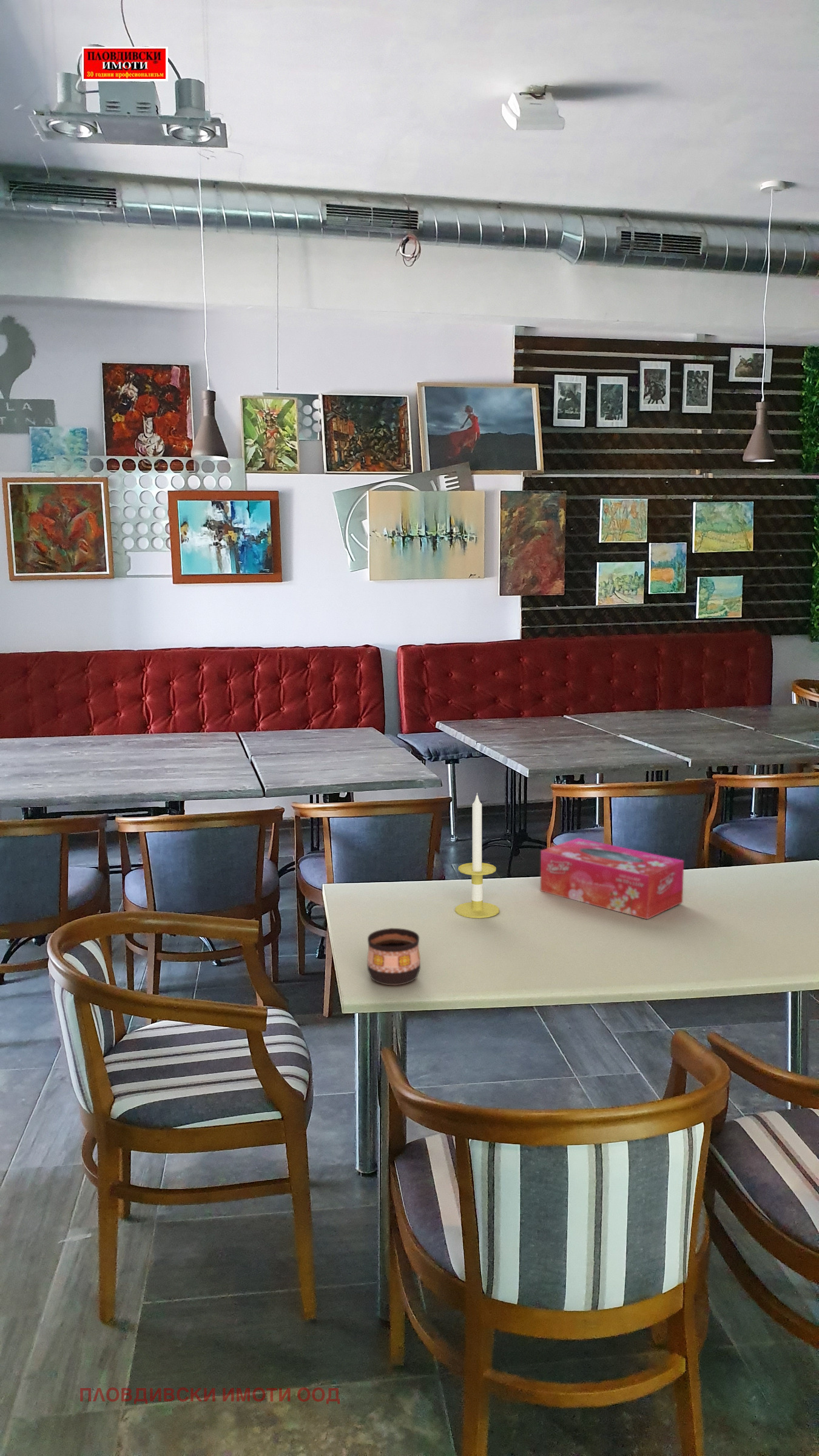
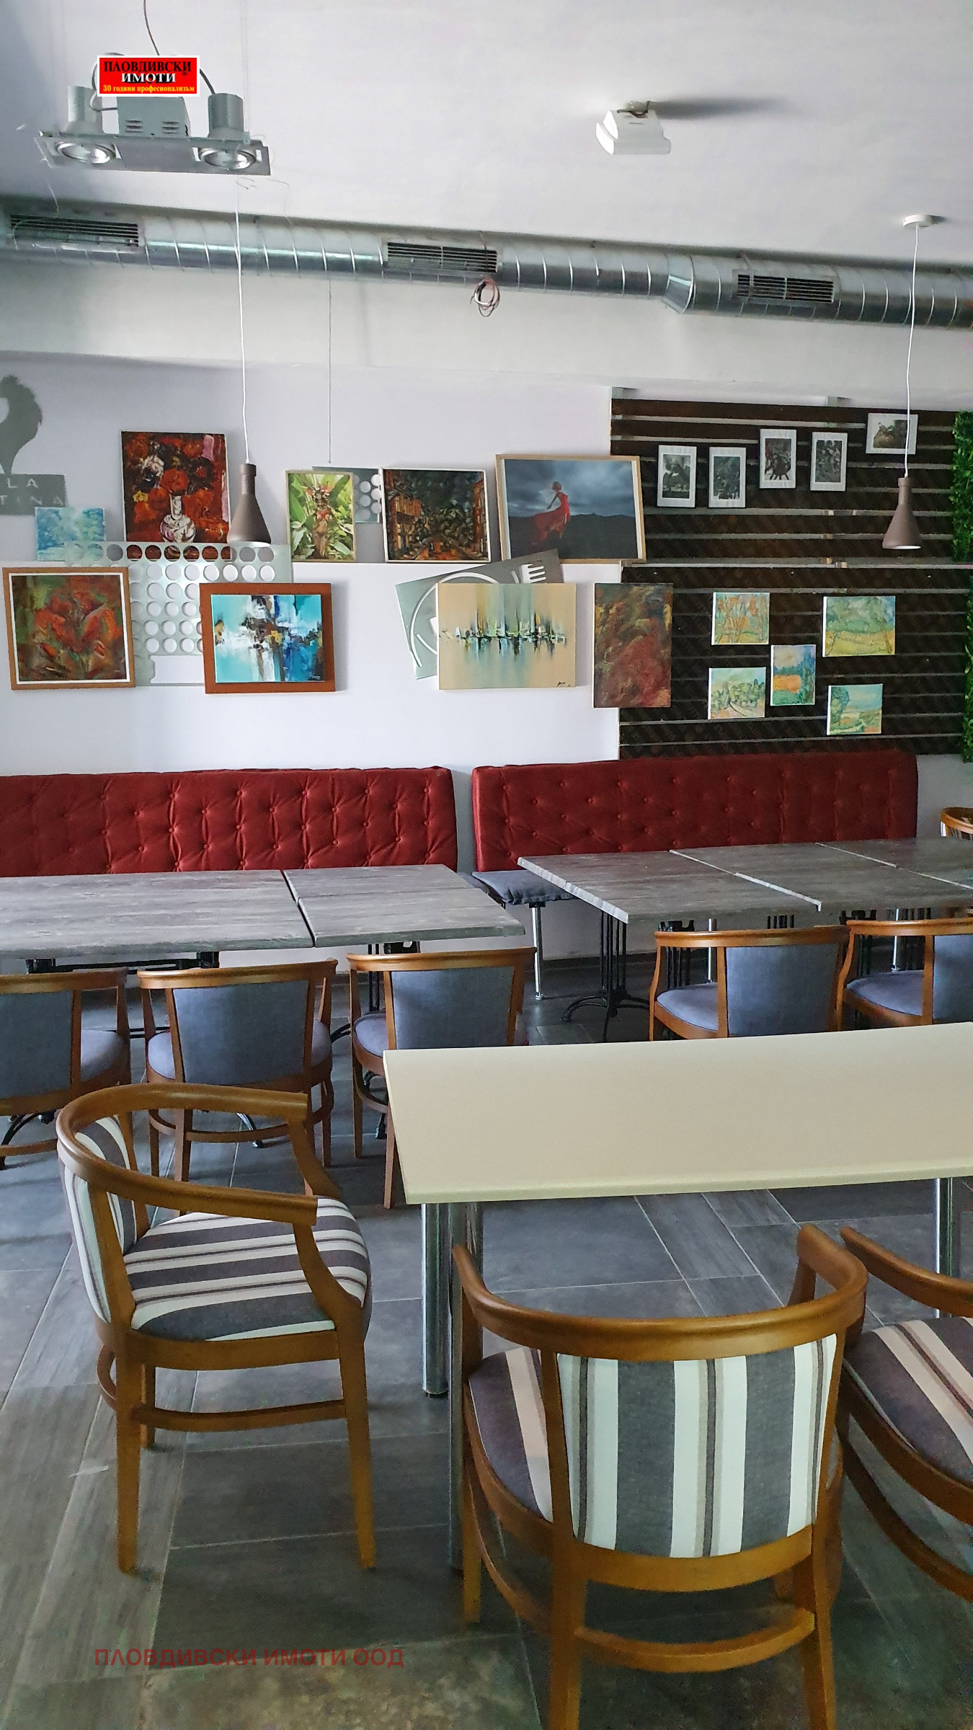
- tissue box [540,837,684,920]
- candle [454,792,500,918]
- cup [366,928,421,986]
